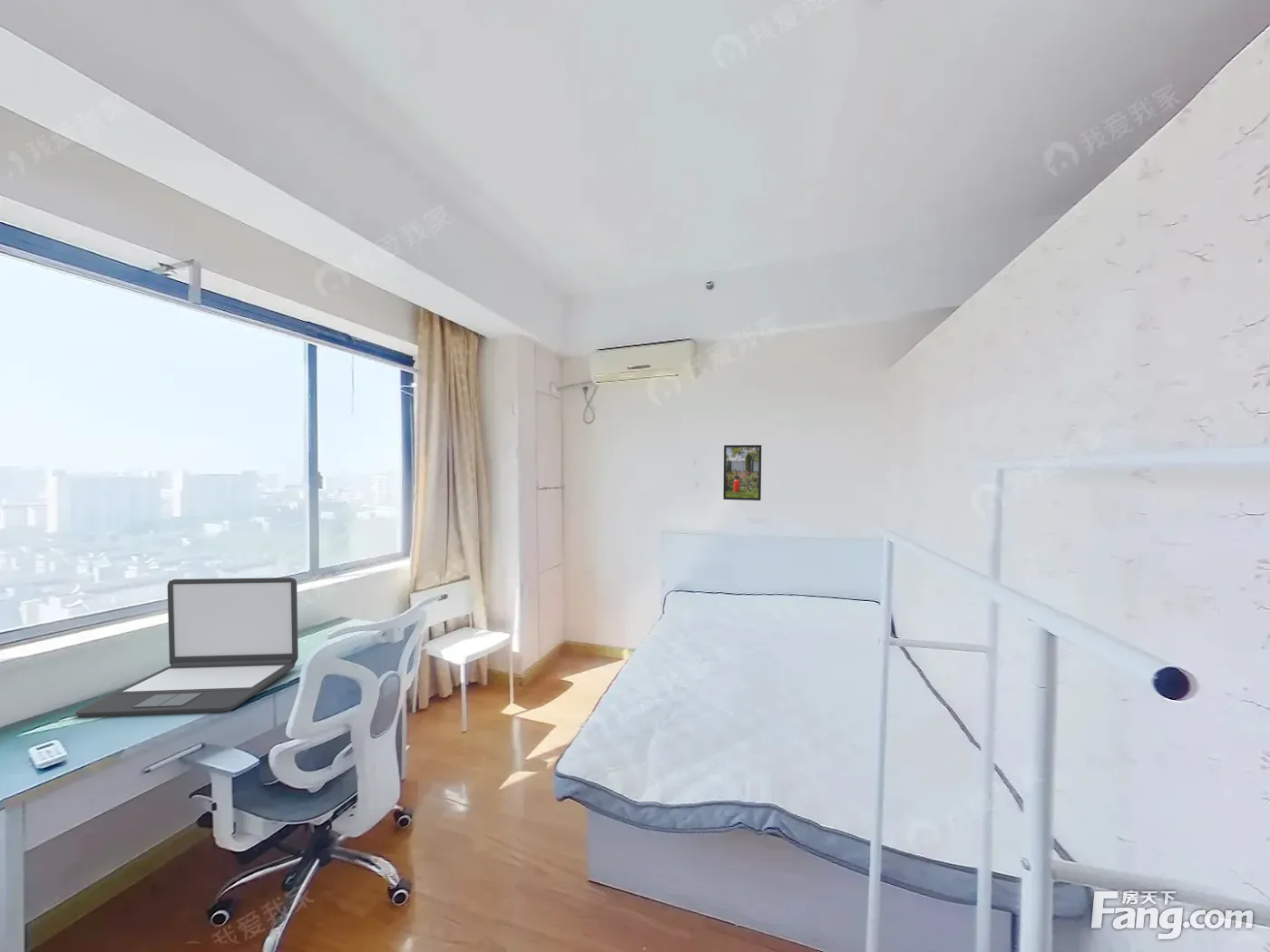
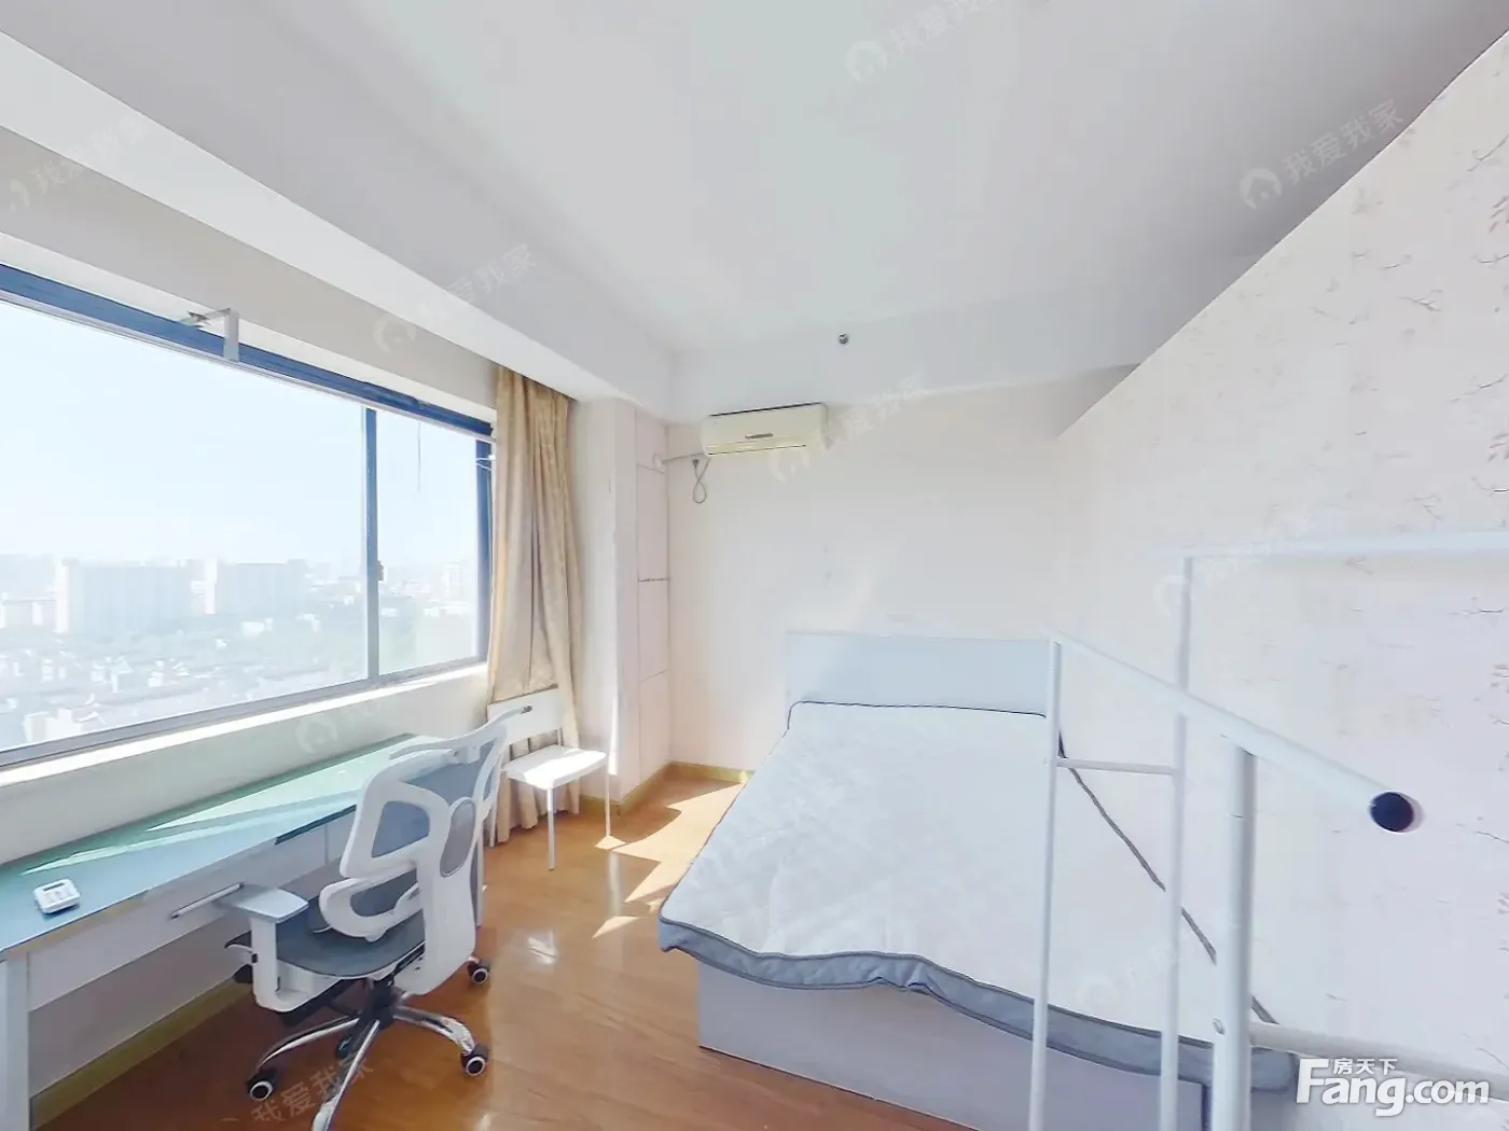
- laptop [74,577,299,718]
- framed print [722,444,763,501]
